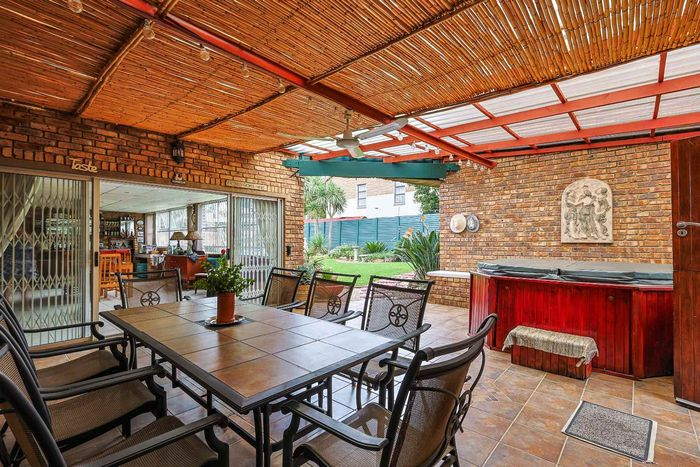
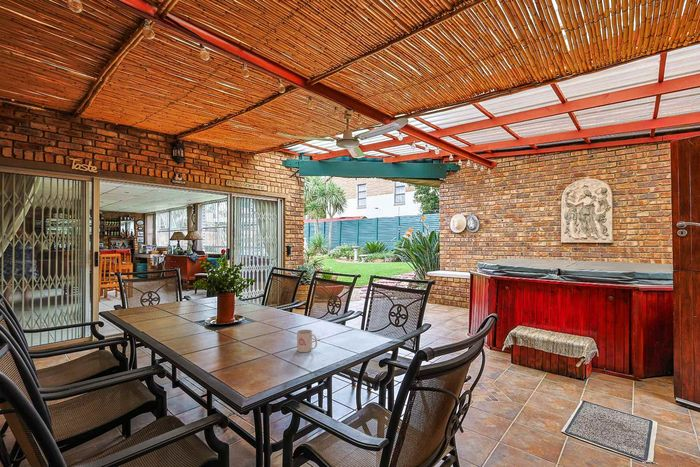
+ mug [296,329,318,353]
